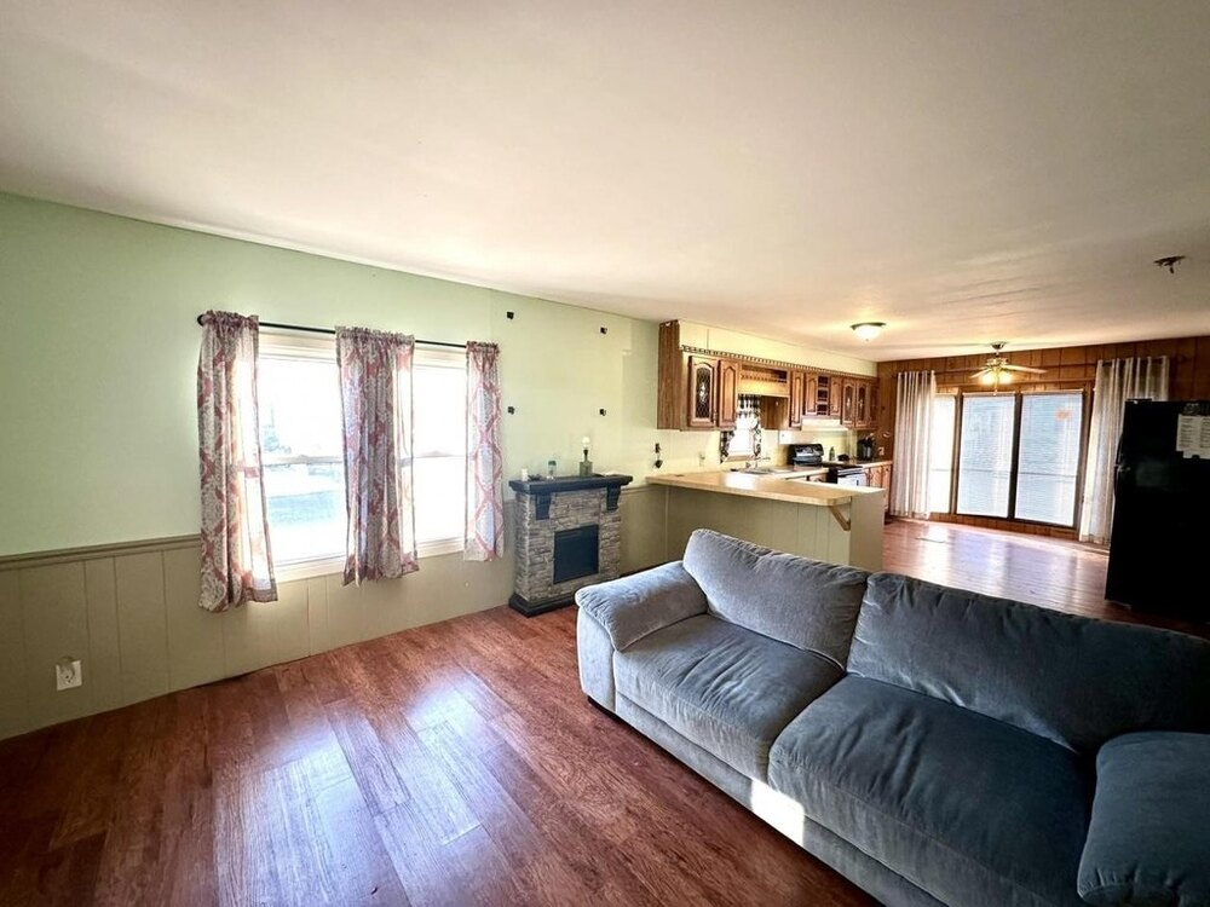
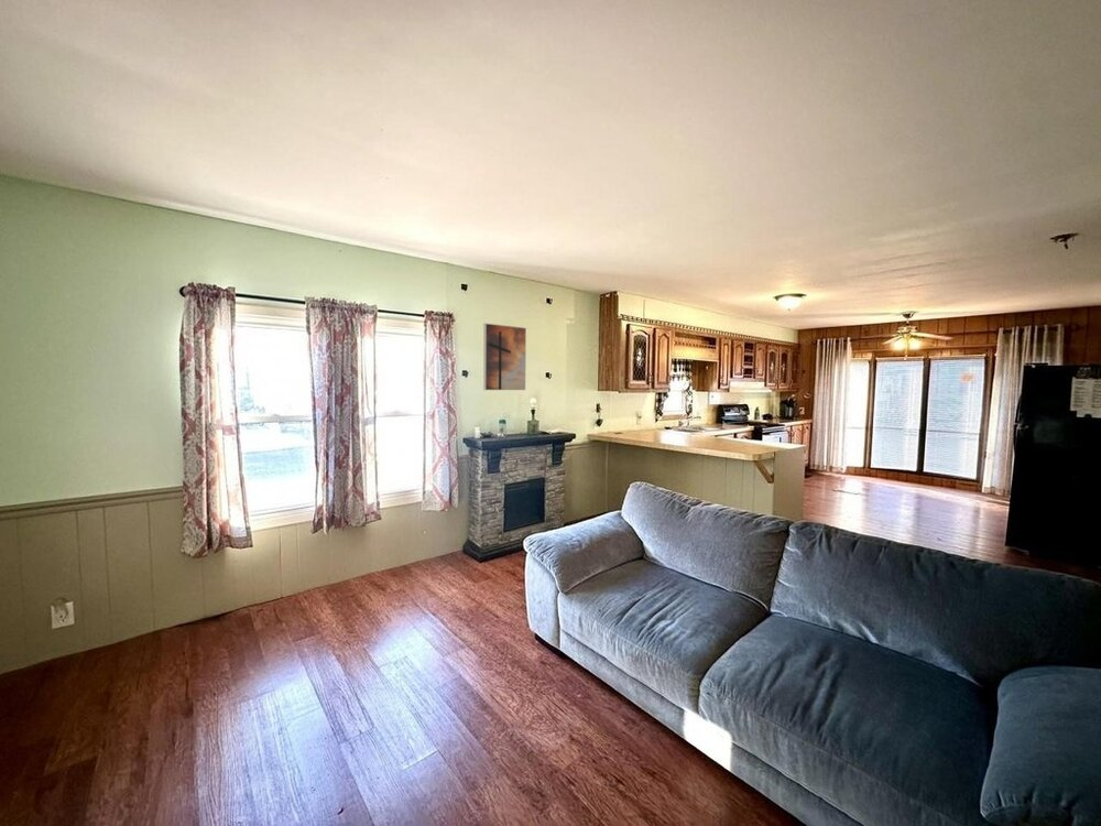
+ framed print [482,323,527,391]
